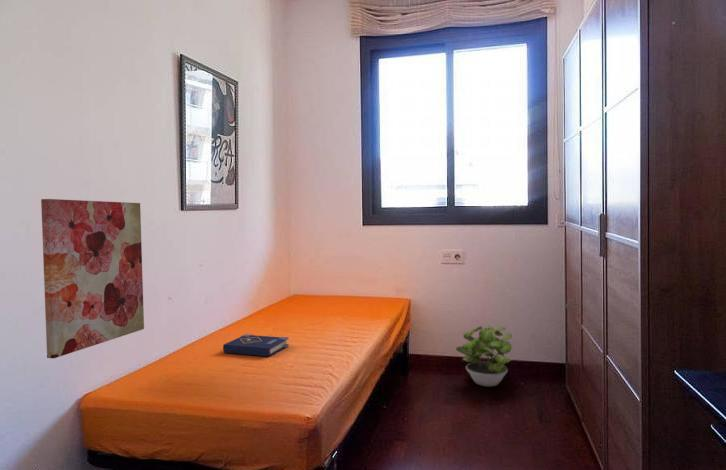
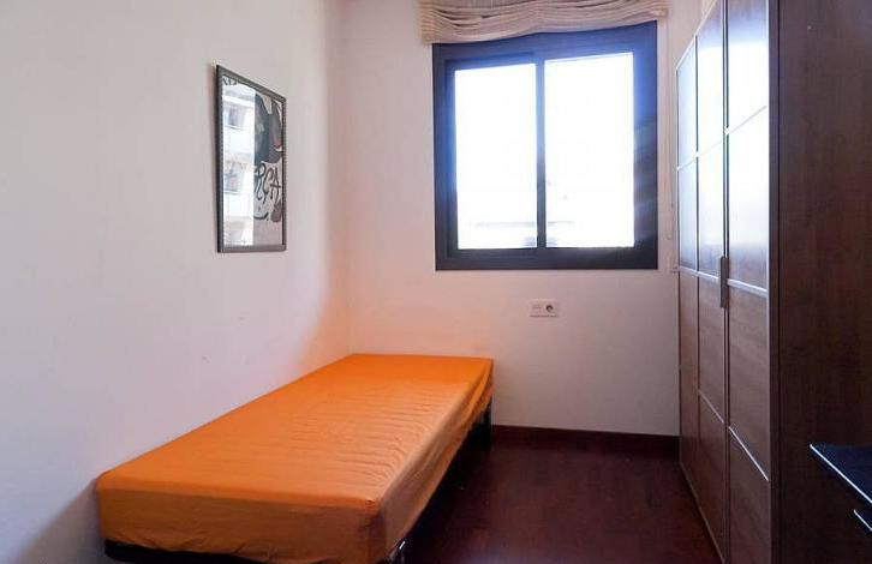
- wall art [40,198,145,359]
- potted plant [455,324,513,388]
- book [222,333,290,357]
